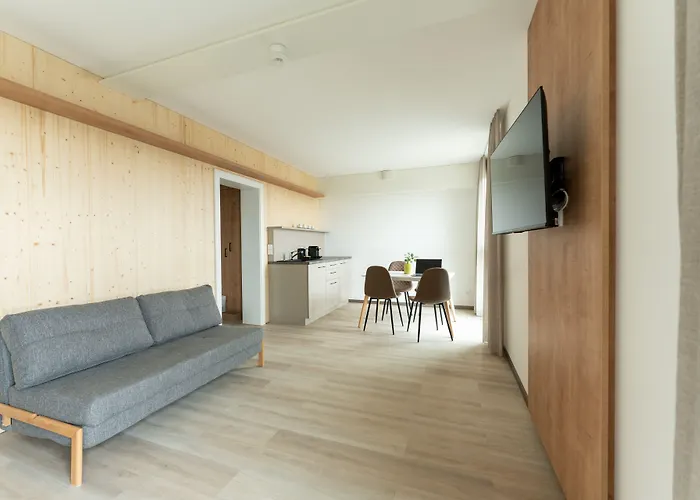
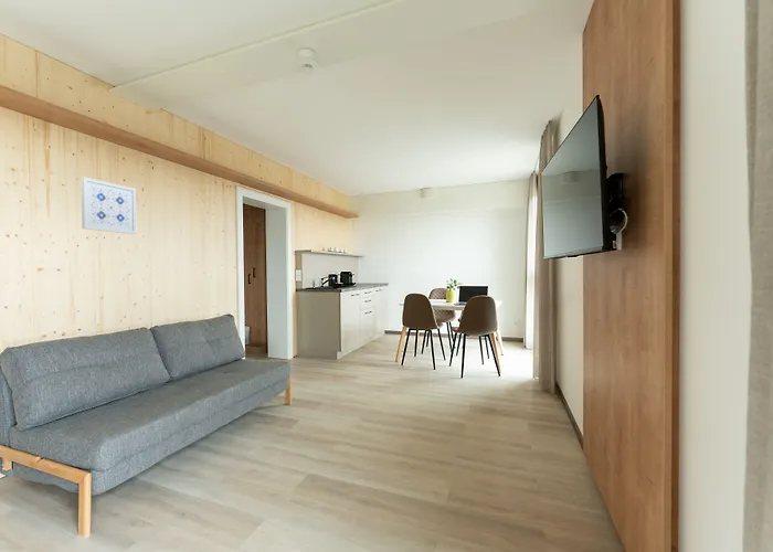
+ wall art [81,176,137,235]
